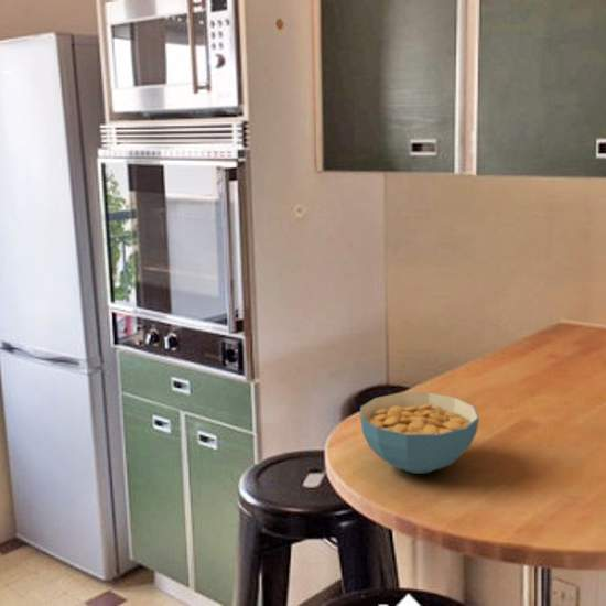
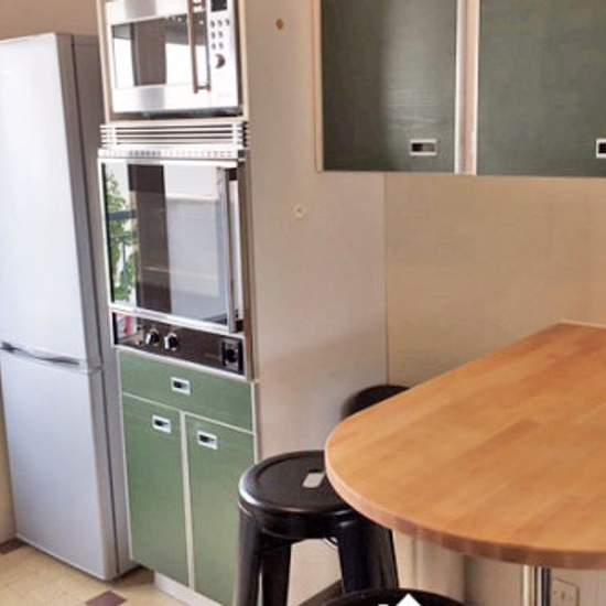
- cereal bowl [359,391,480,475]
